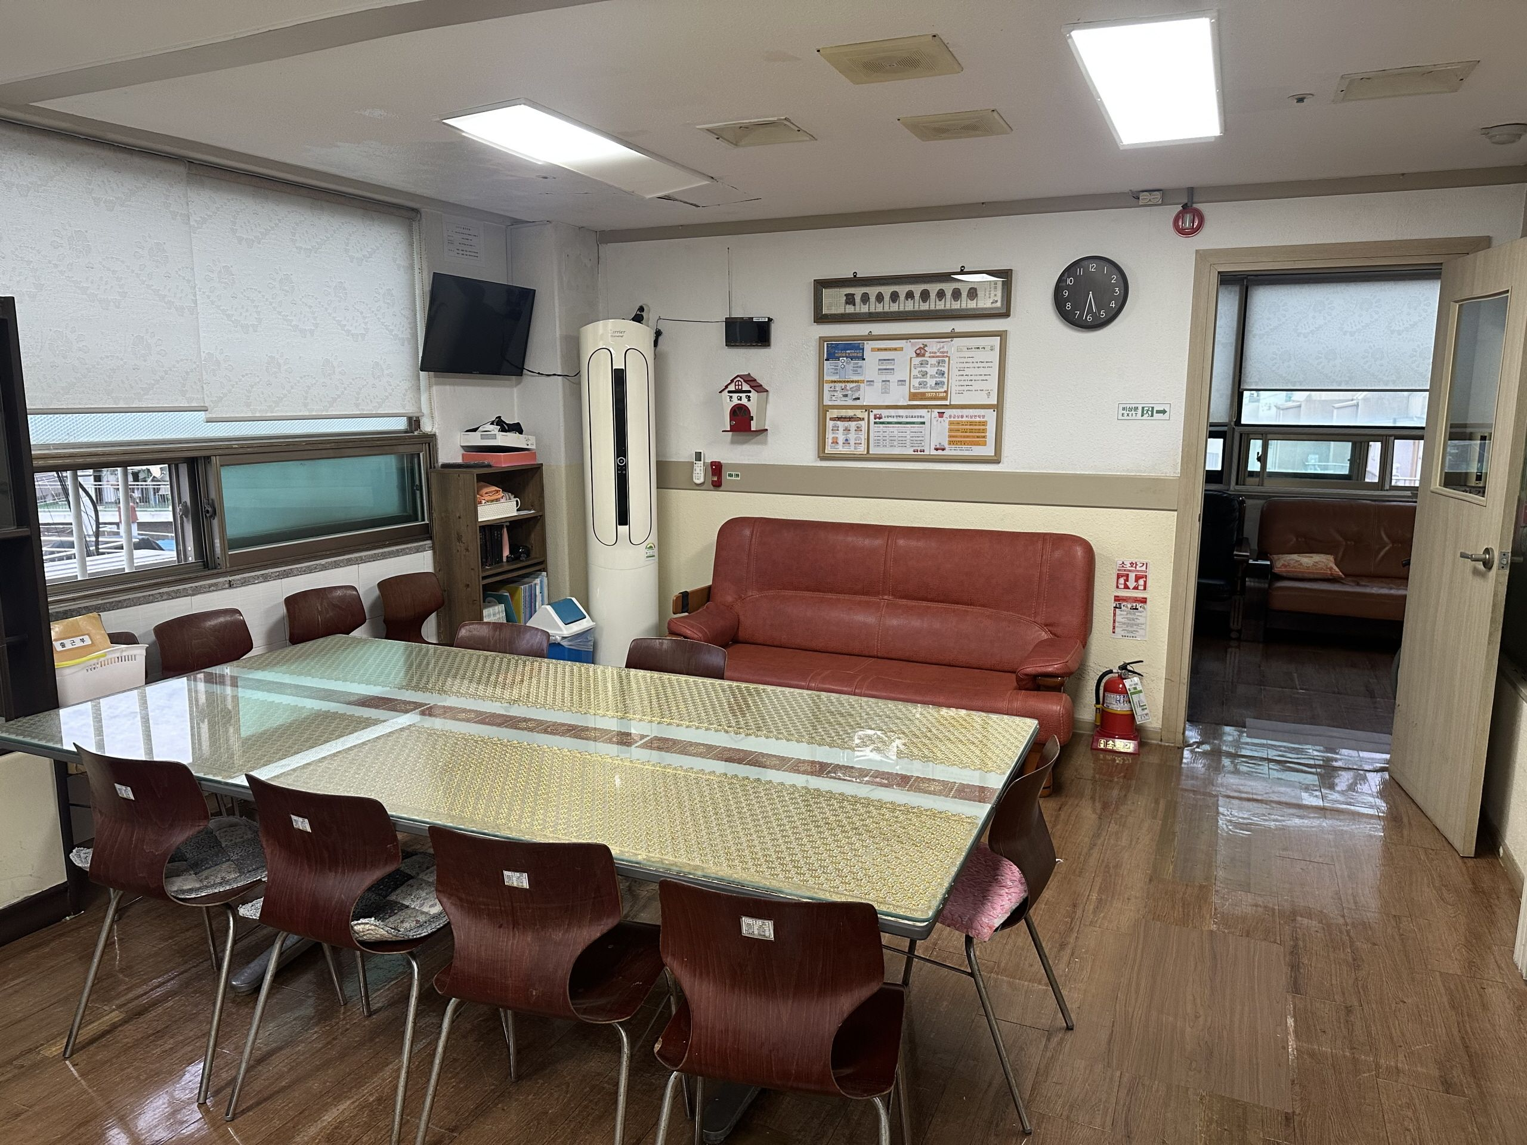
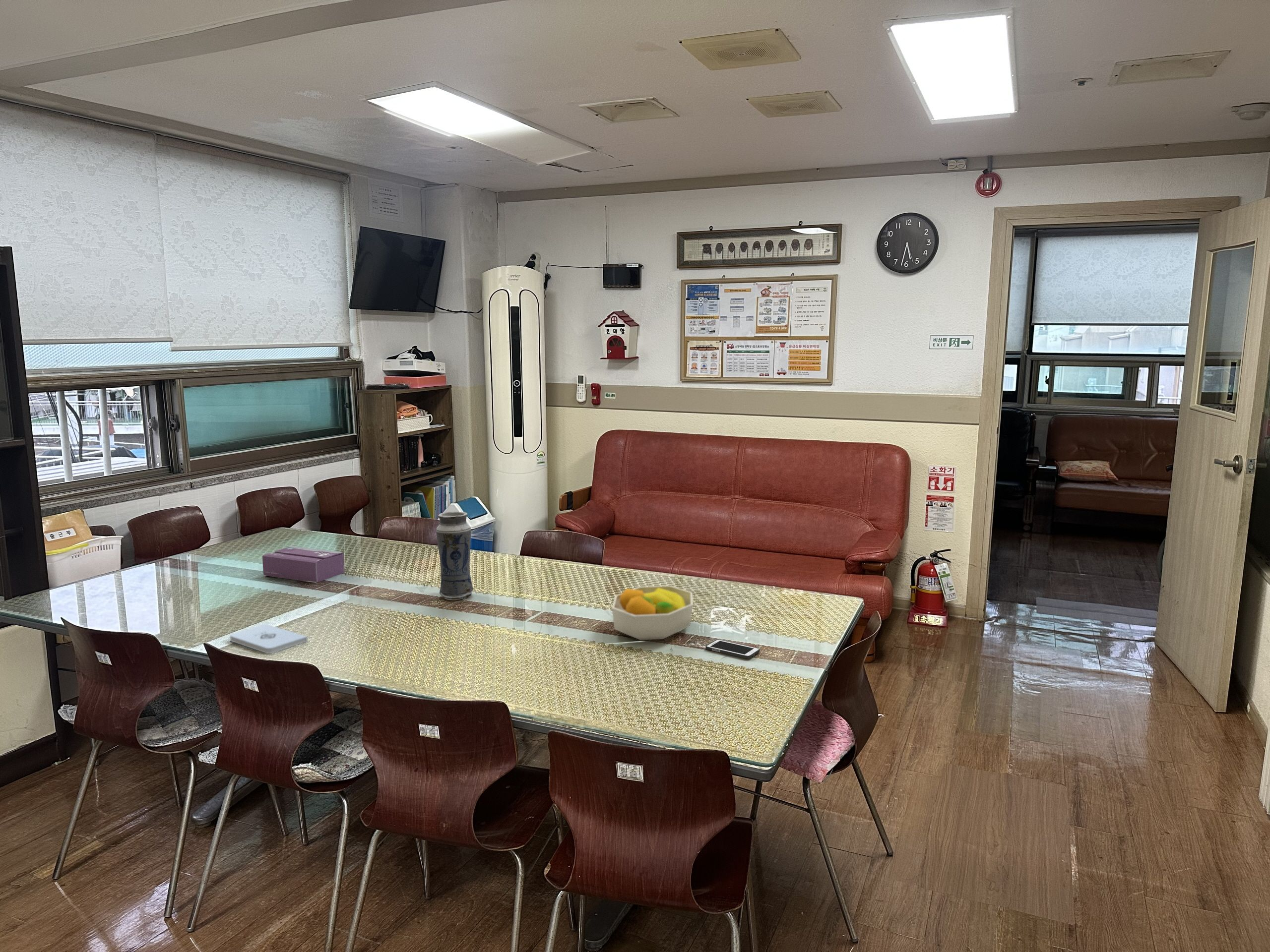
+ cell phone [705,639,761,659]
+ fruit bowl [611,585,694,641]
+ vase [436,511,473,601]
+ notepad [229,623,308,654]
+ tissue box [262,545,345,583]
